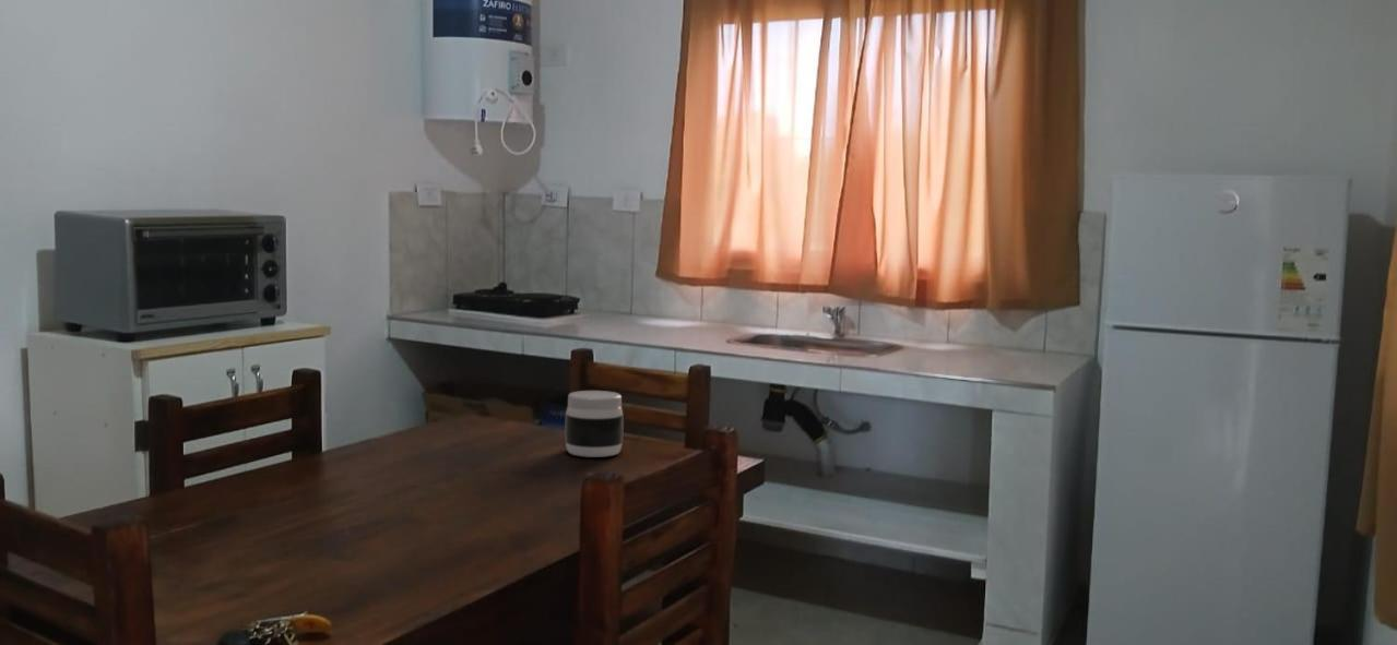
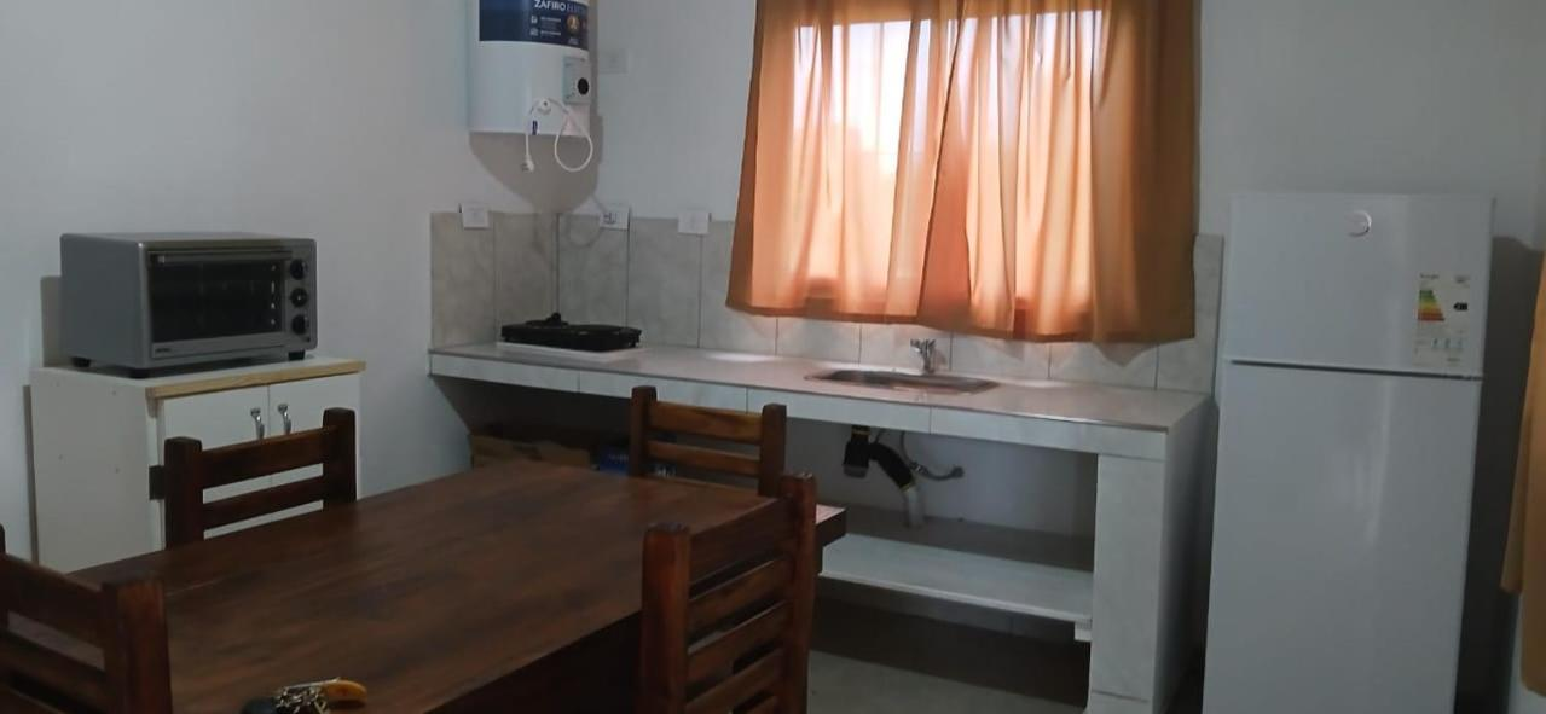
- jar [564,390,625,458]
